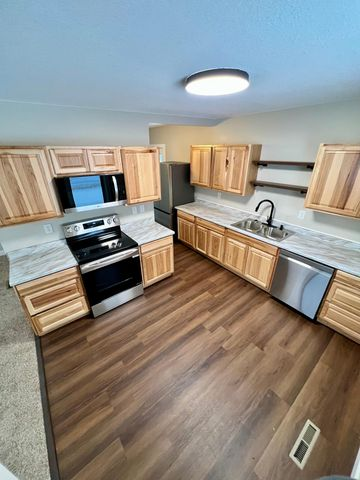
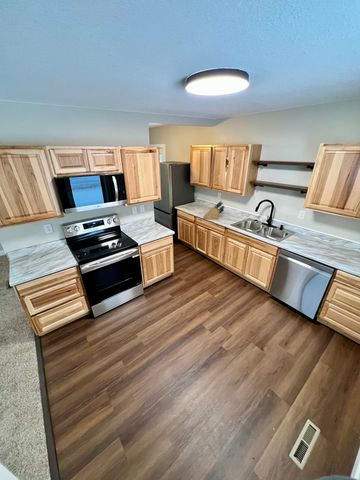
+ knife block [203,200,226,220]
